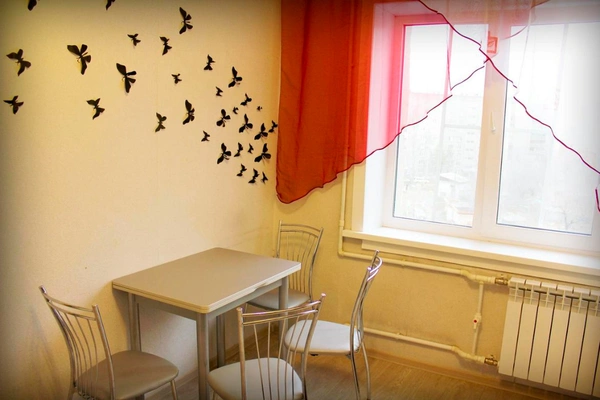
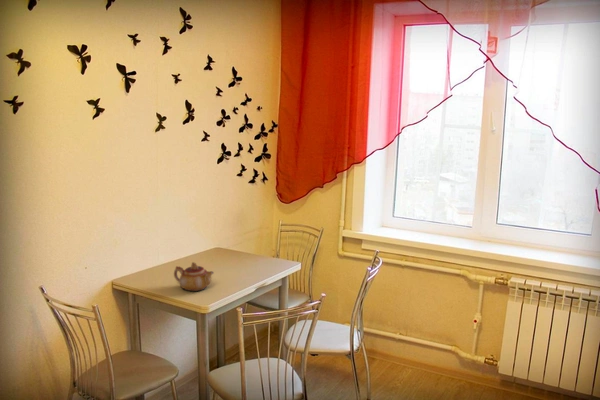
+ teapot [173,261,215,292]
